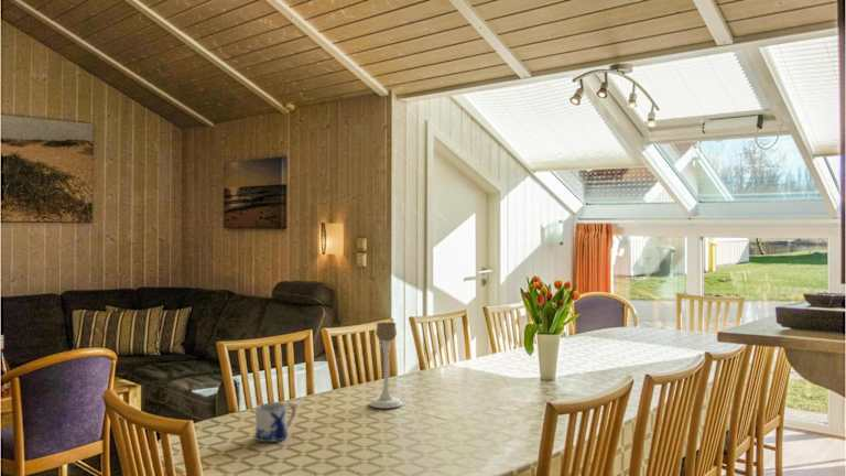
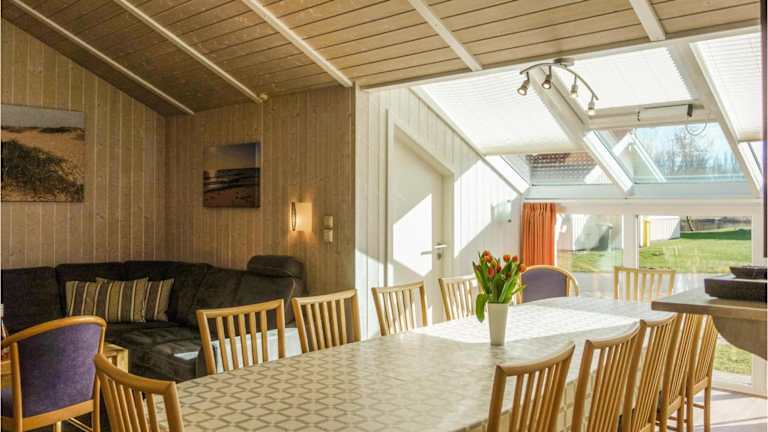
- candle holder [368,321,404,409]
- mug [254,401,297,443]
